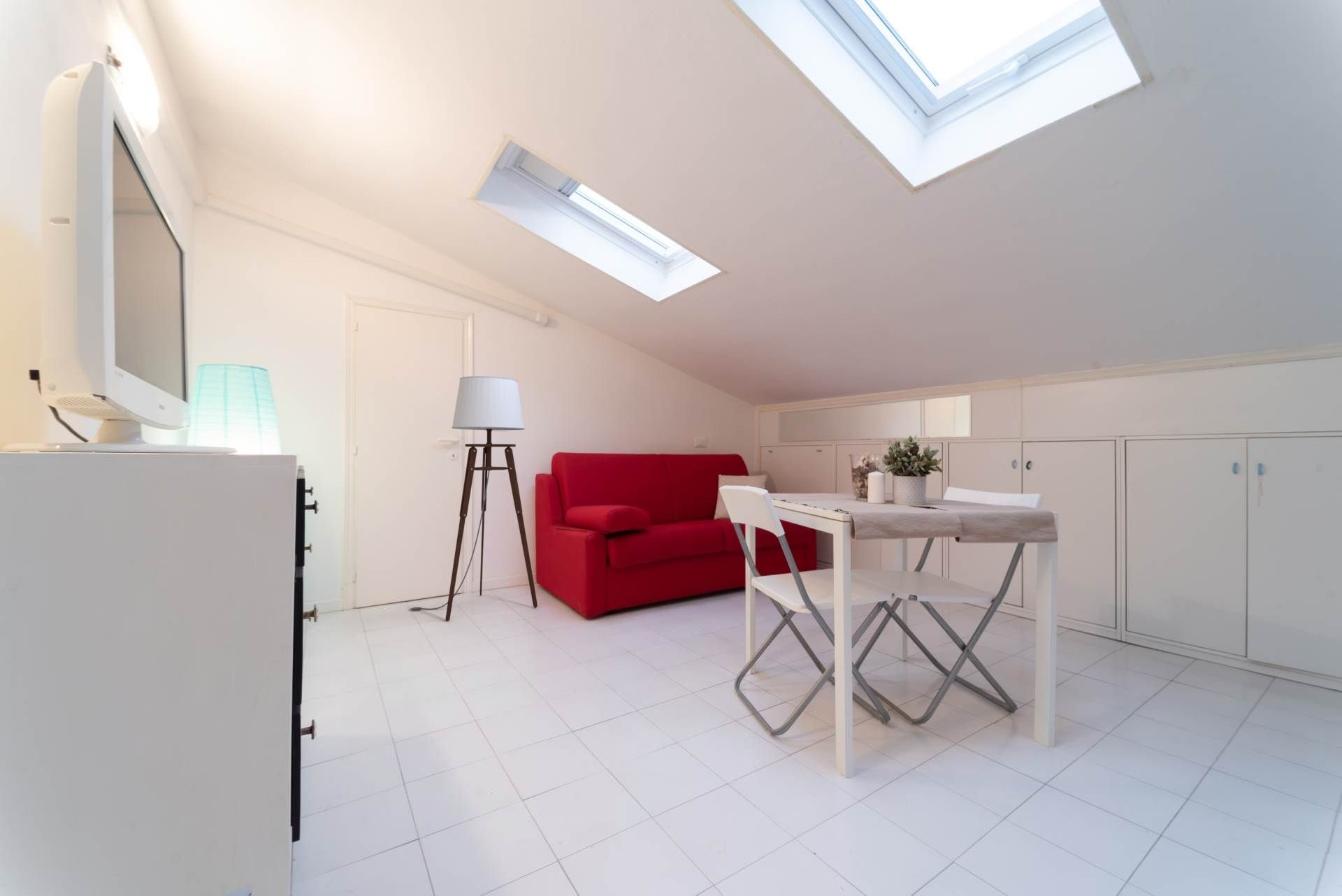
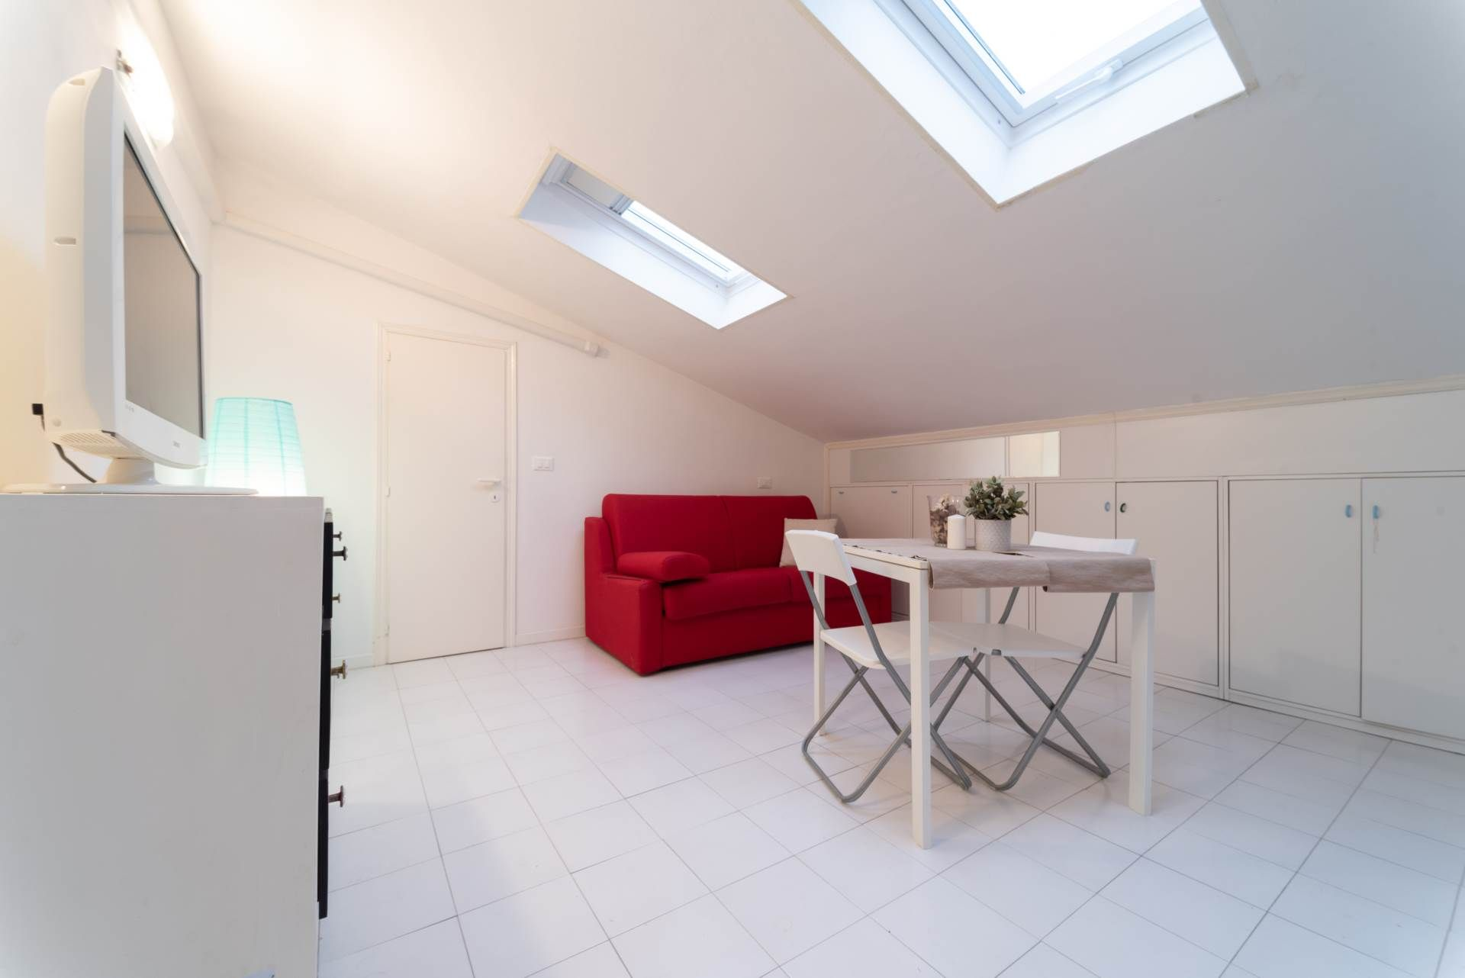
- floor lamp [407,375,538,622]
